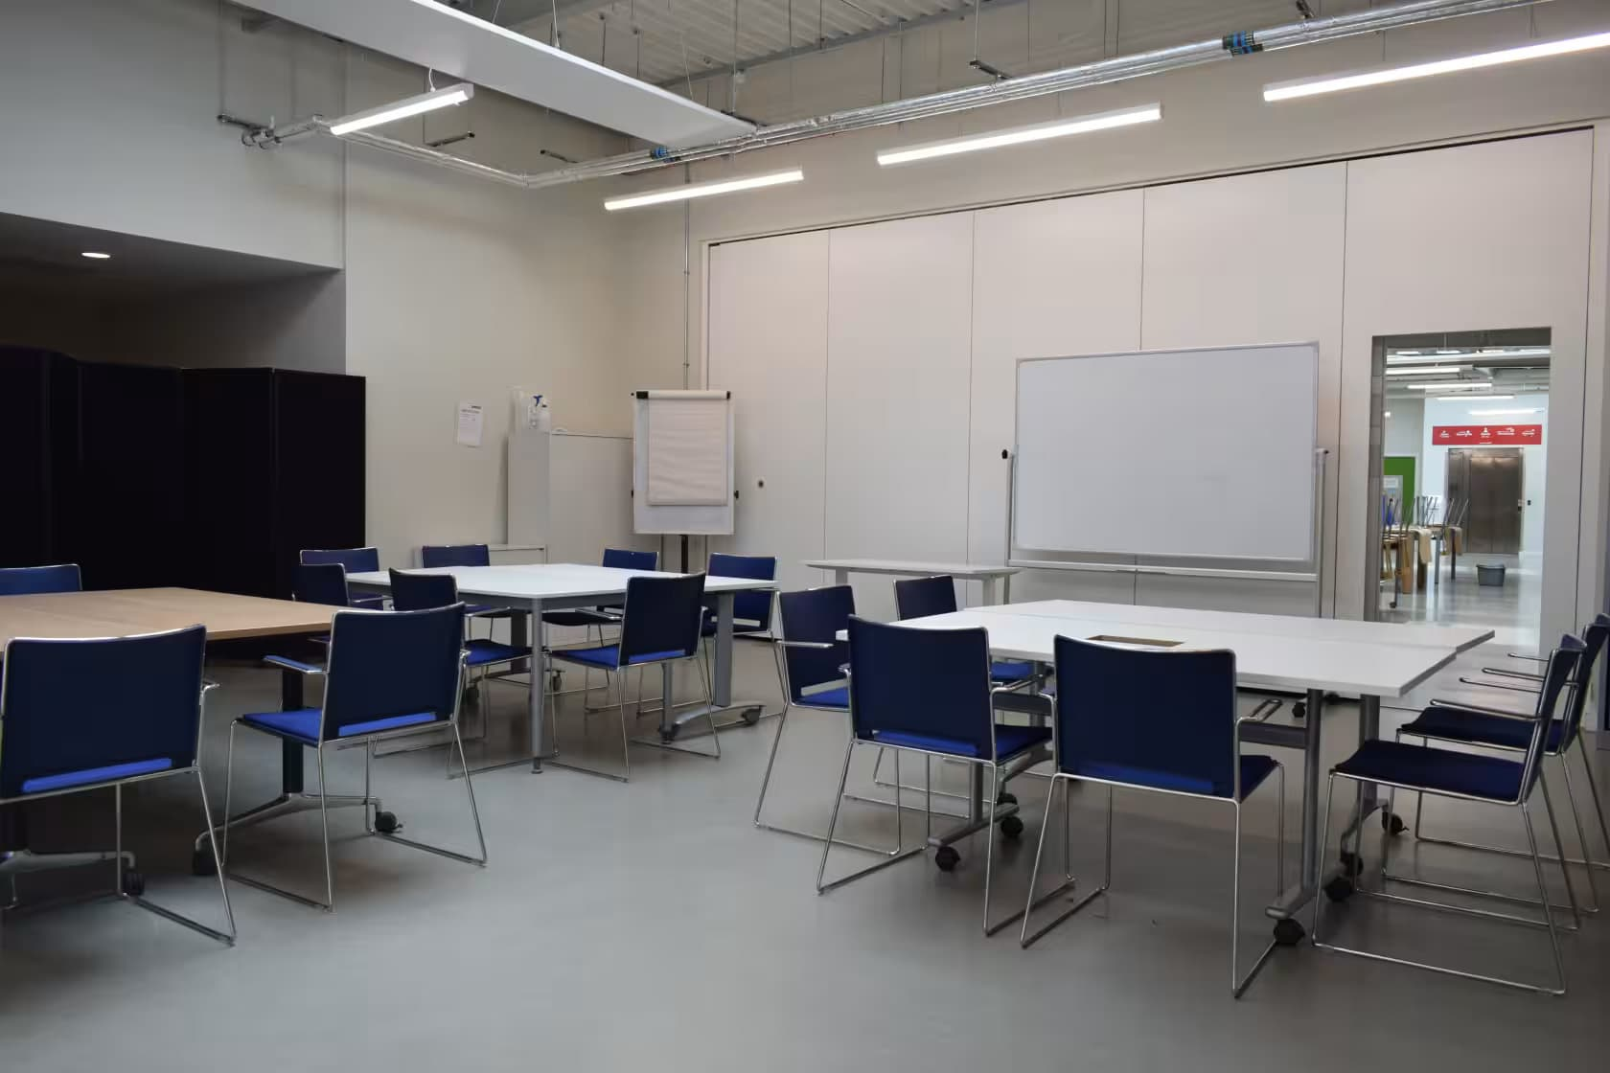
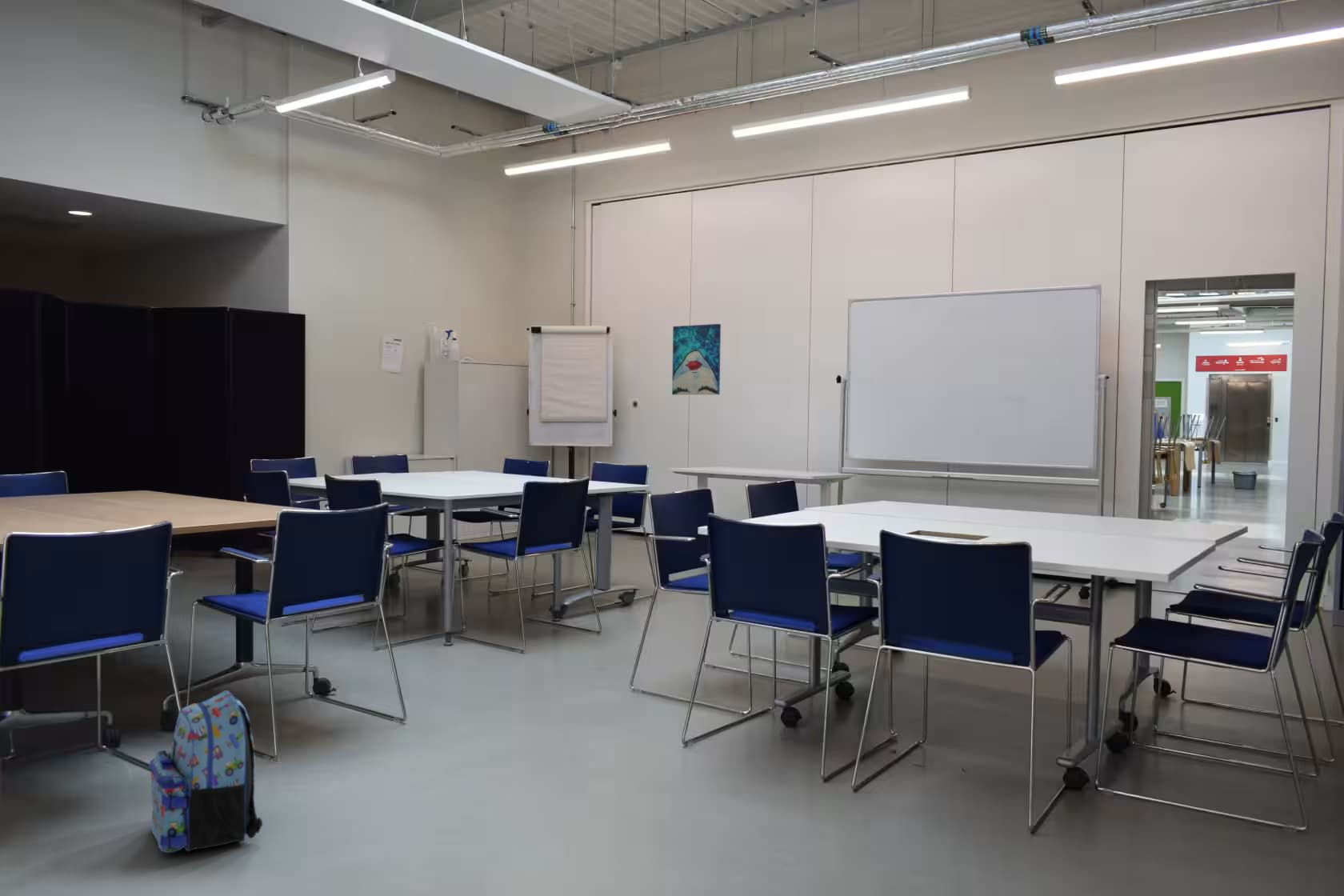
+ backpack [148,690,263,854]
+ wall art [671,323,722,396]
